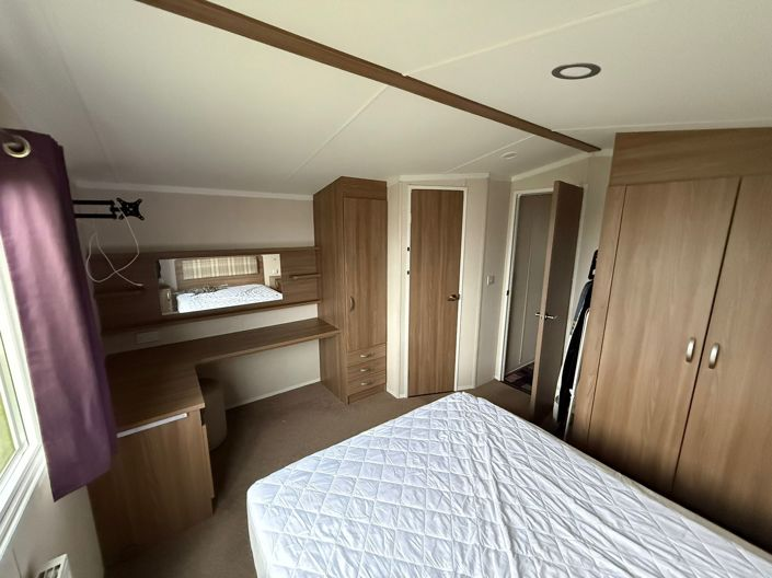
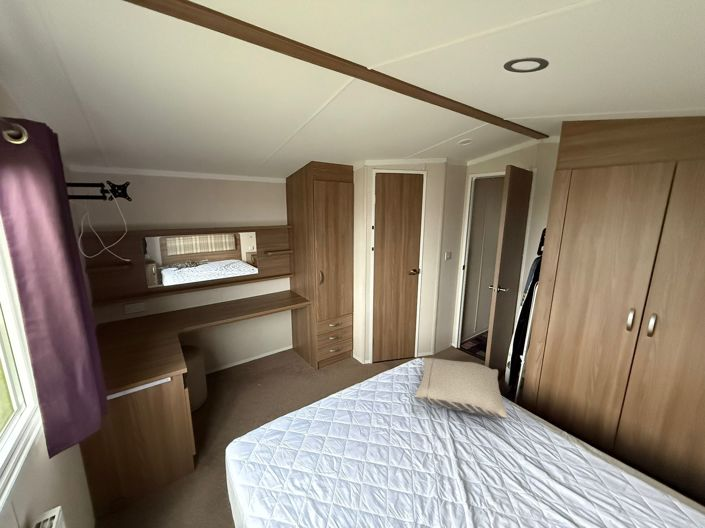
+ pillow [413,357,509,420]
